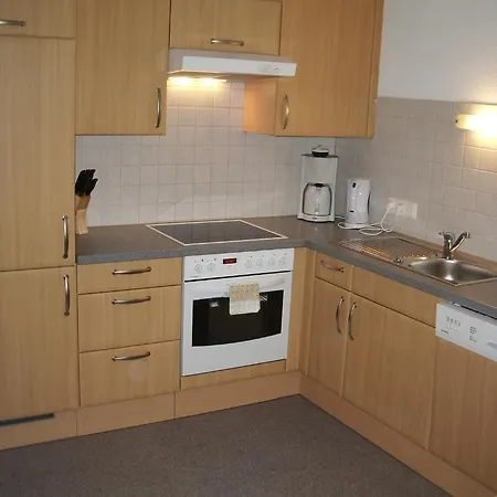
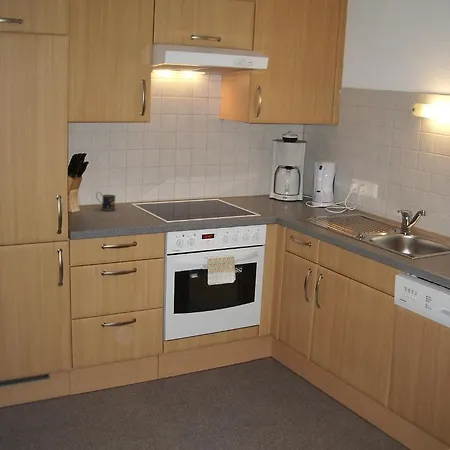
+ mug [95,191,117,212]
